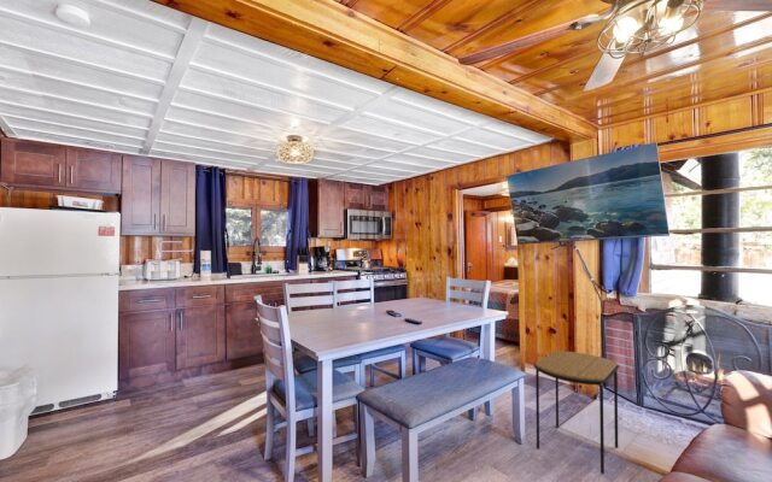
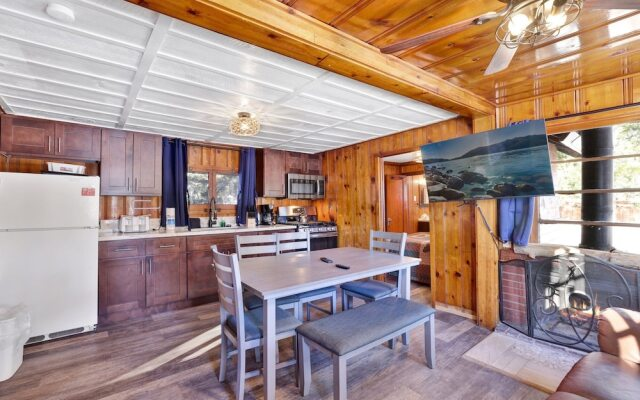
- side table [533,349,620,475]
